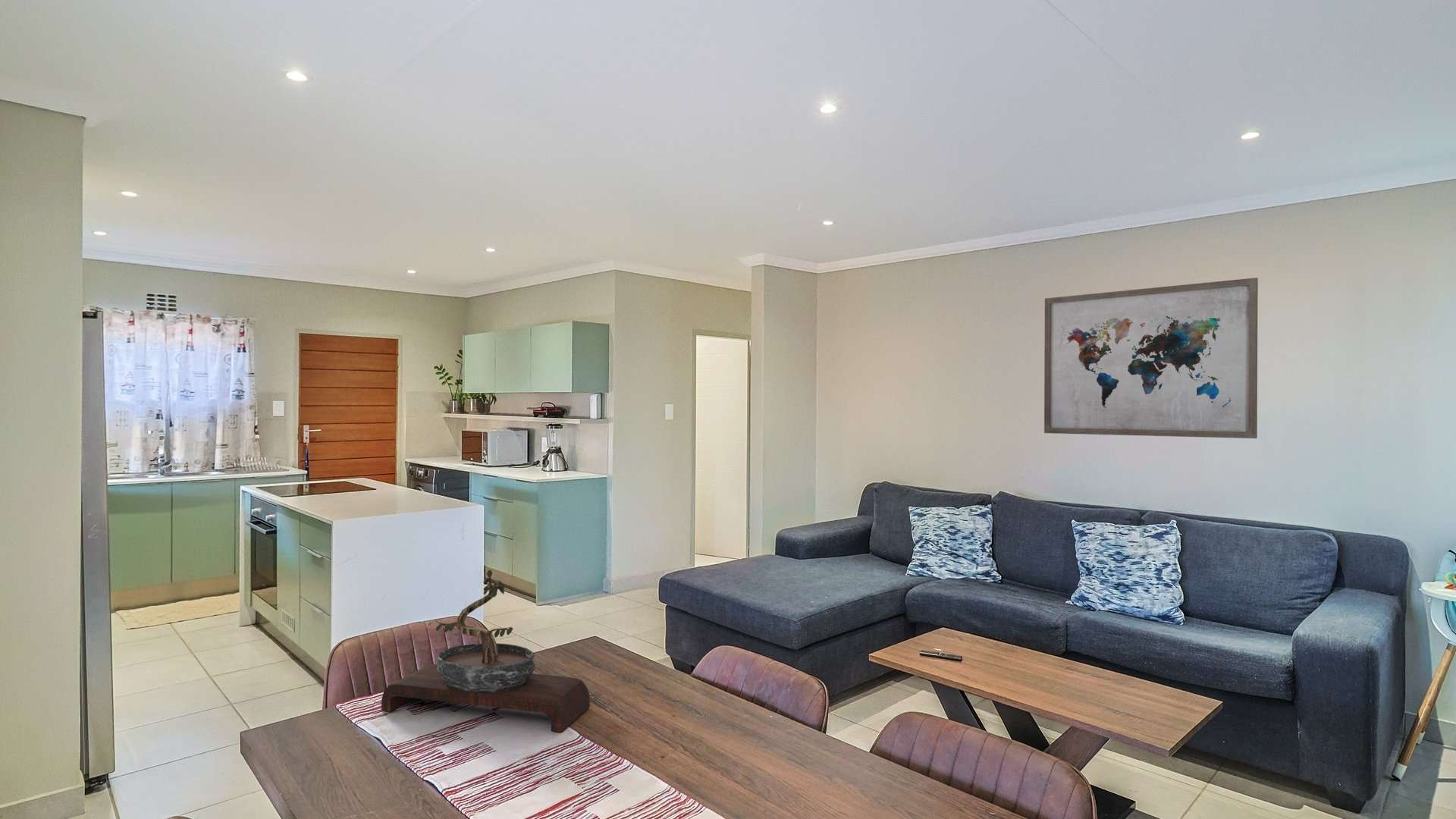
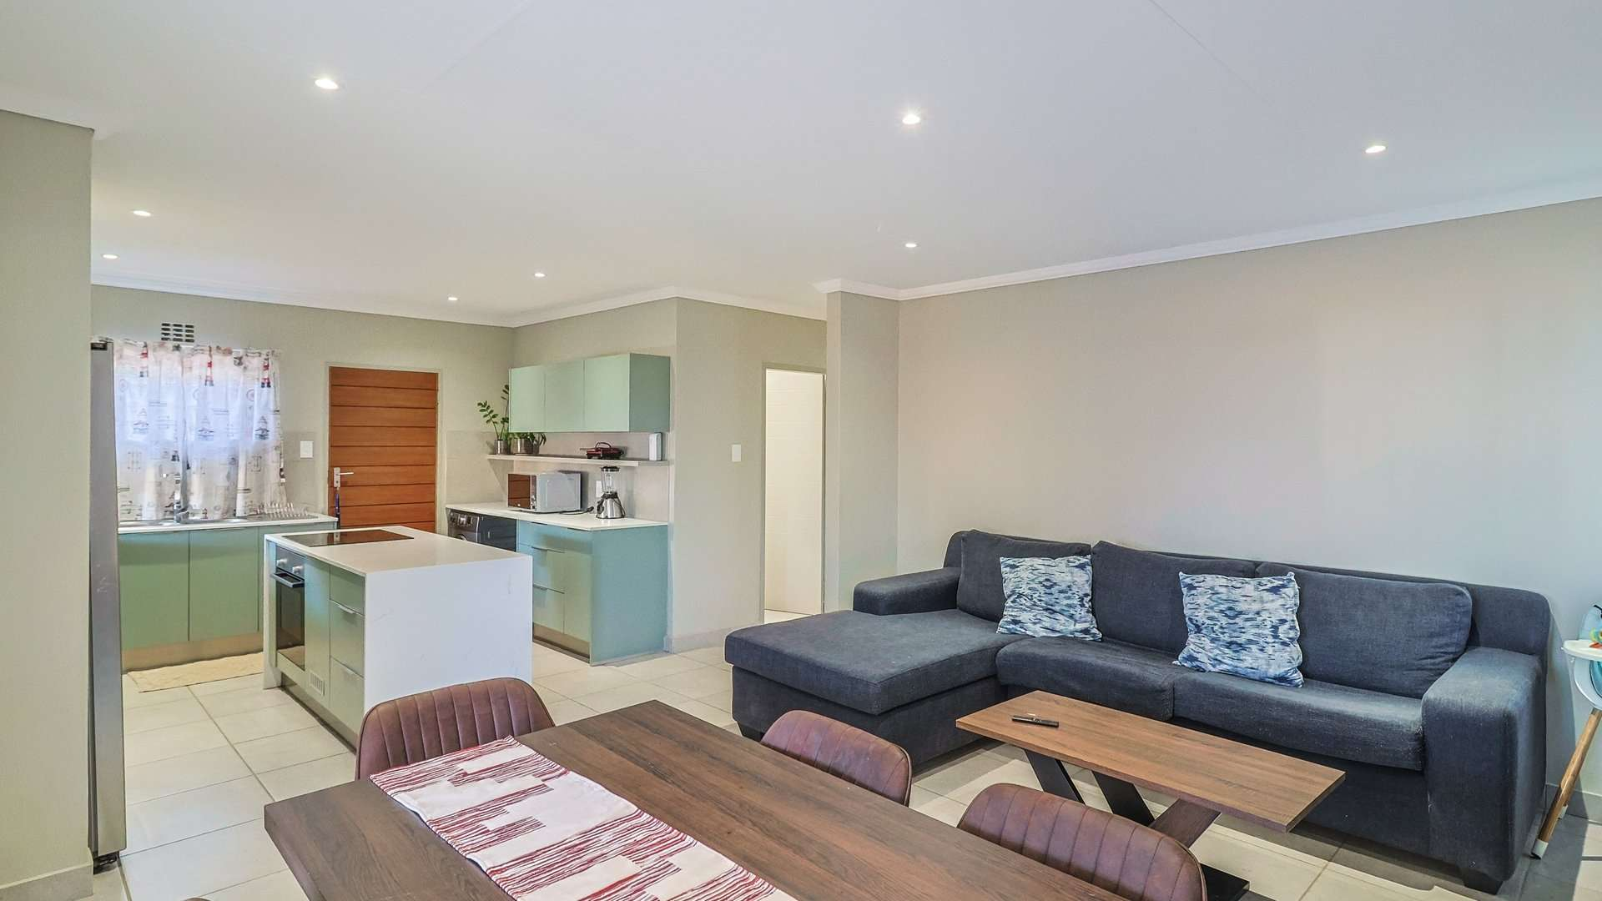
- bonsai tree [381,570,591,733]
- wall art [1043,277,1259,439]
